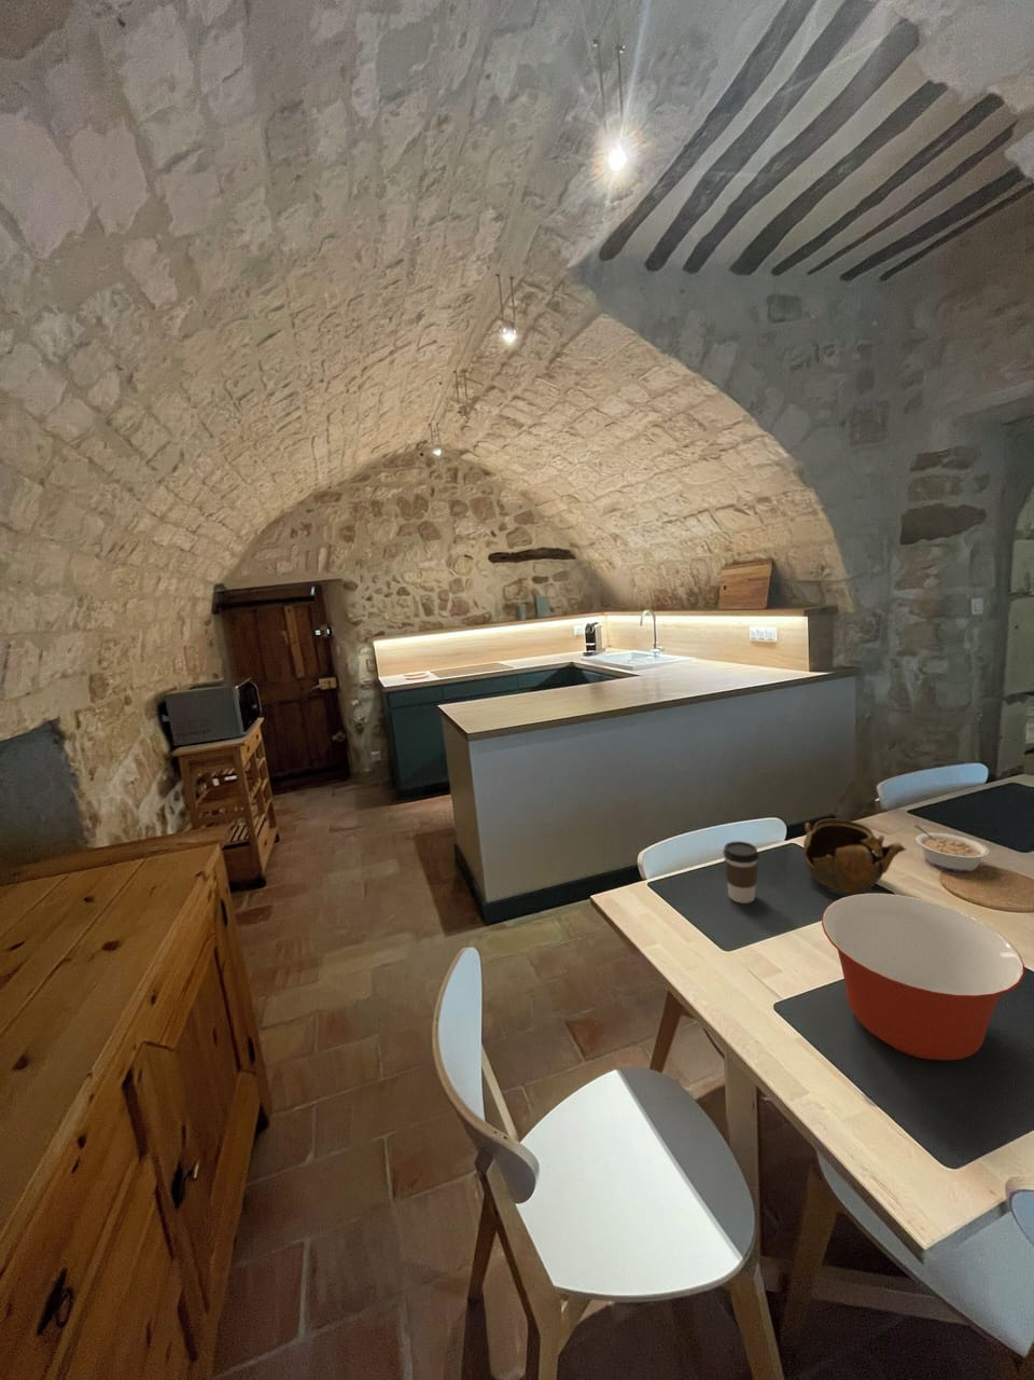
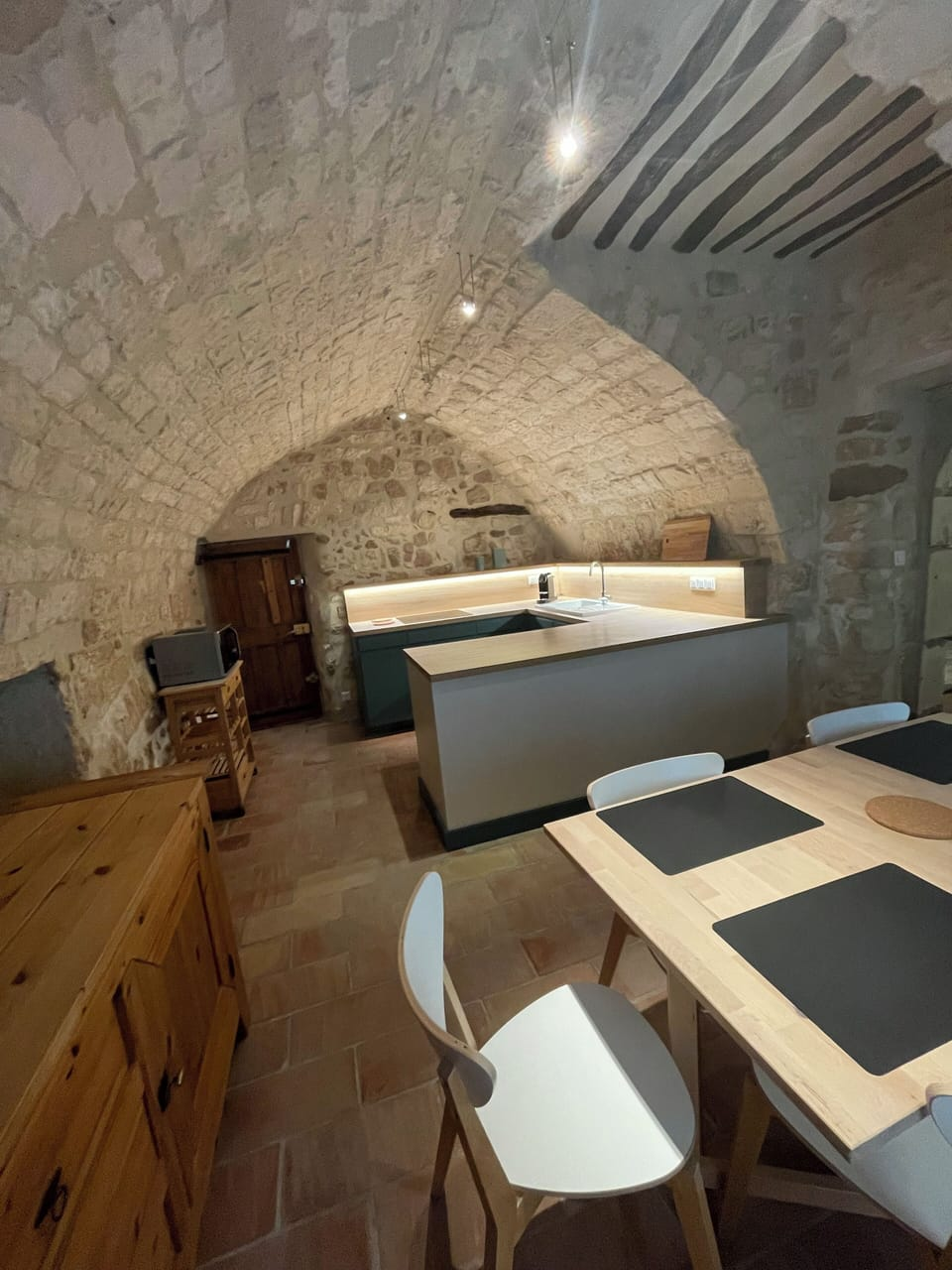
- coffee cup [721,840,760,904]
- teapot [803,818,907,895]
- legume [913,824,989,874]
- mixing bowl [821,893,1025,1061]
